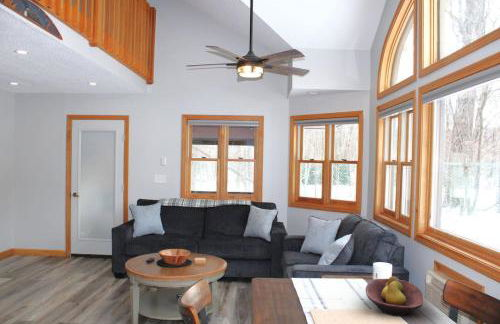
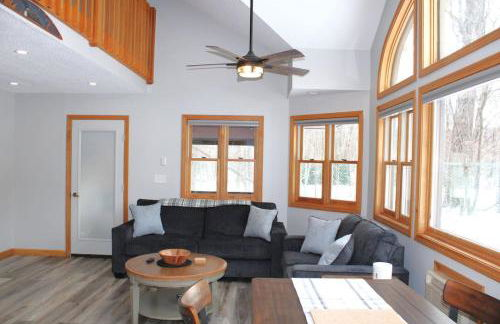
- fruit bowl [365,276,424,318]
